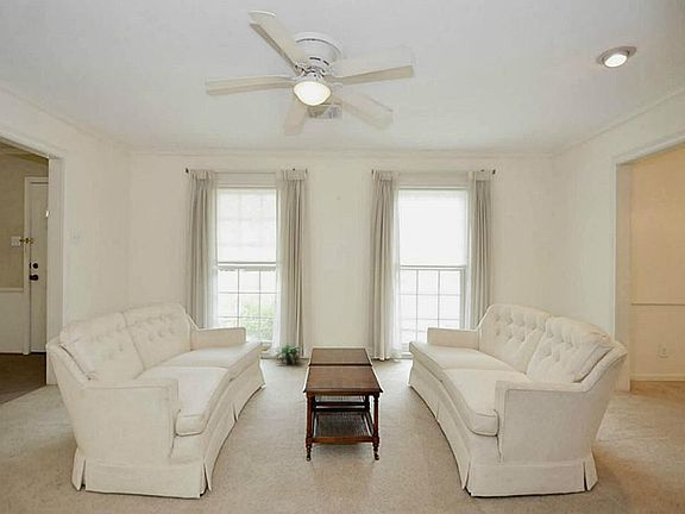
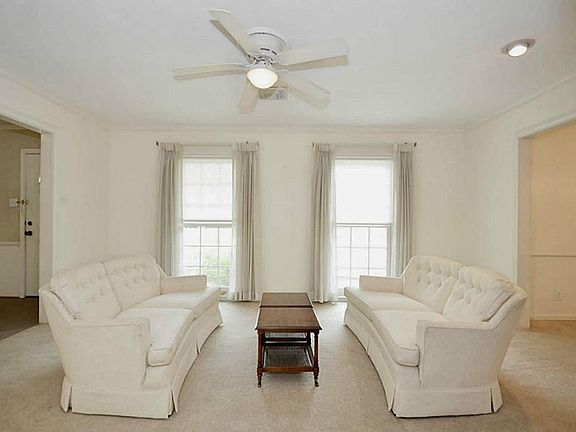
- potted plant [272,343,303,365]
